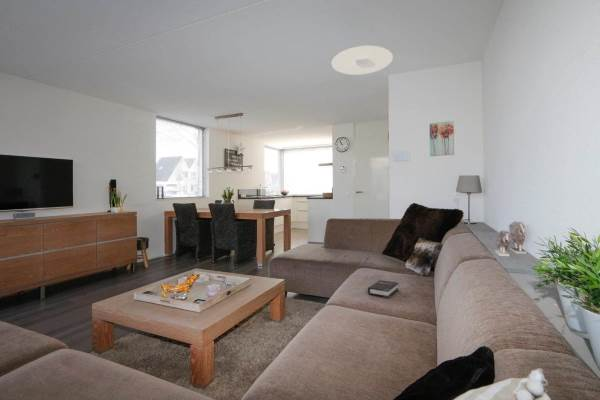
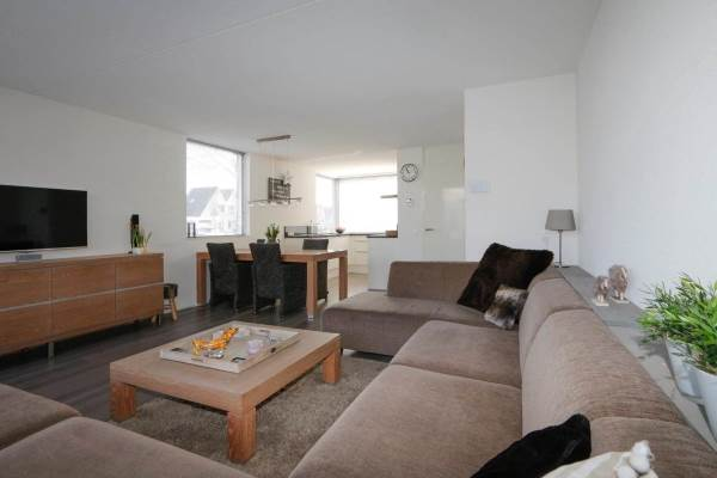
- ceiling light [331,45,394,76]
- wall art [428,120,455,157]
- hardback book [367,279,399,299]
